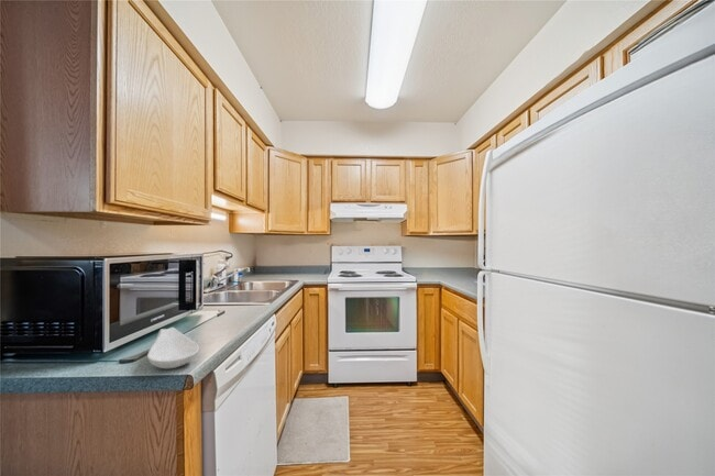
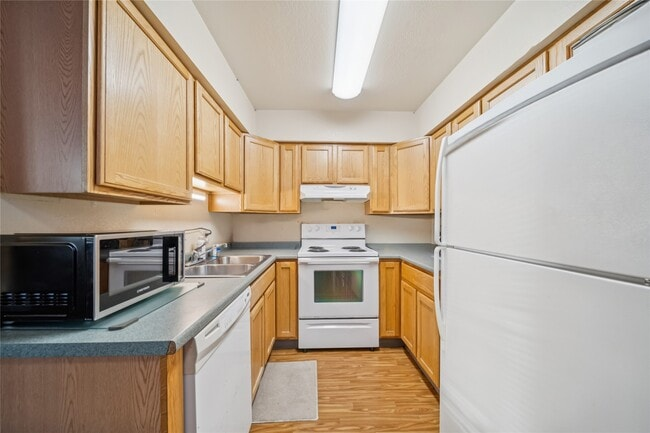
- spoon rest [146,326,200,370]
